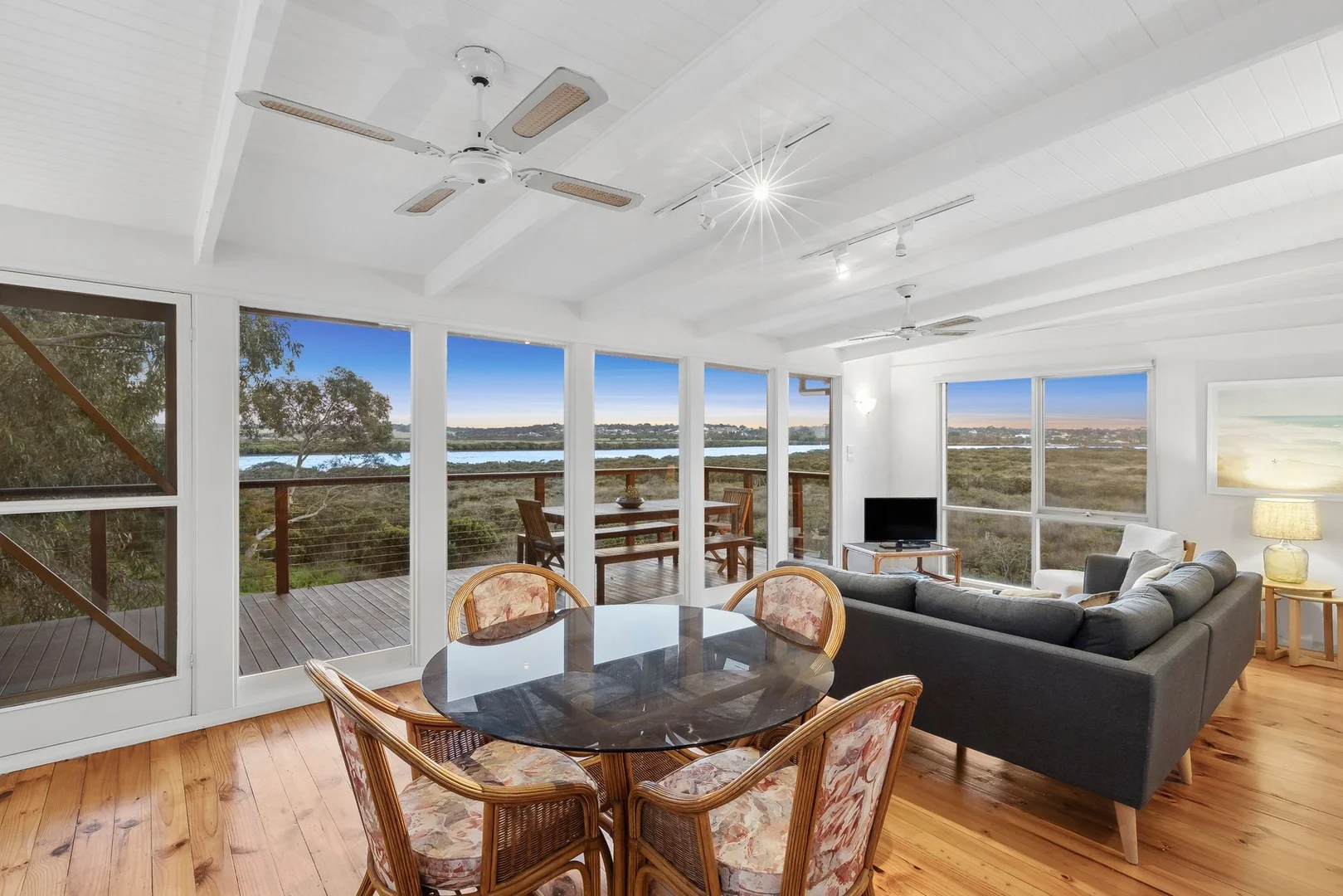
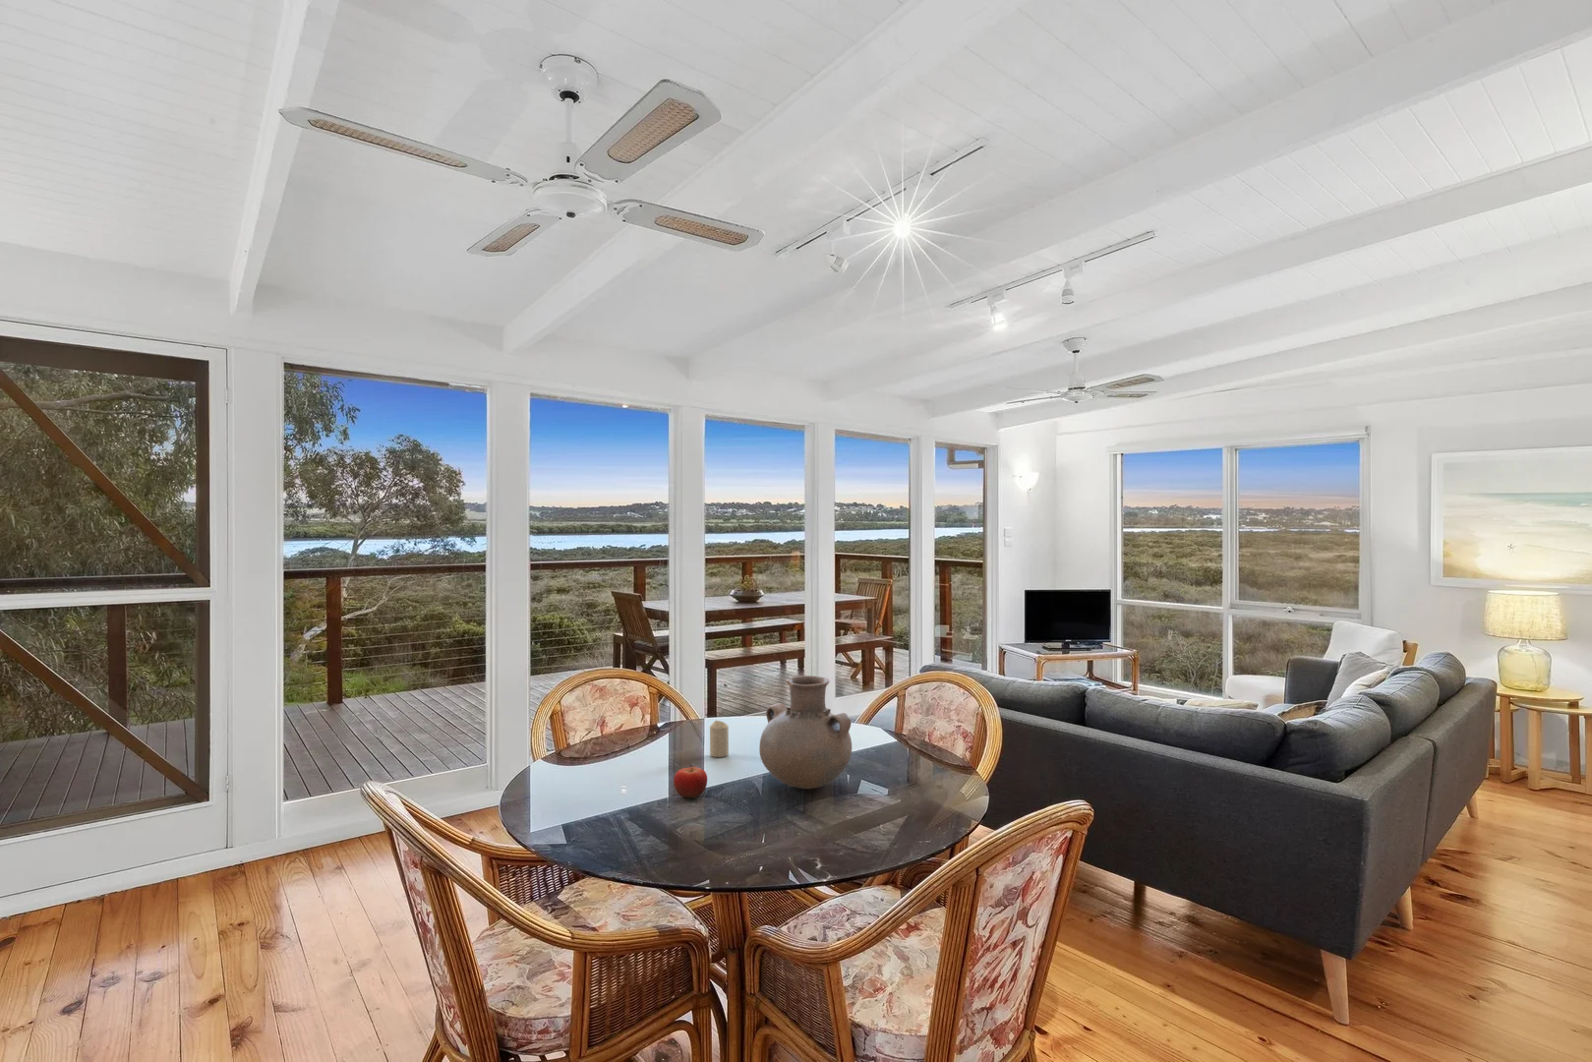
+ fruit [672,762,708,799]
+ vase [759,674,852,789]
+ candle [709,719,730,759]
